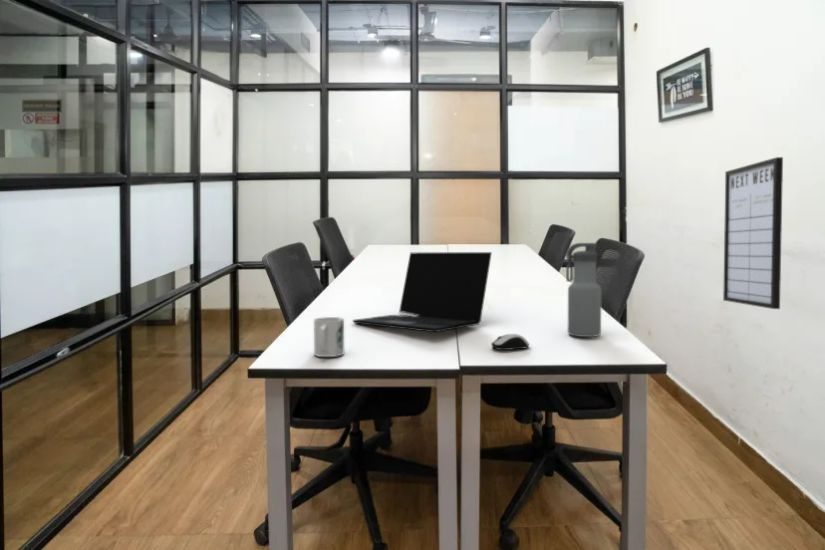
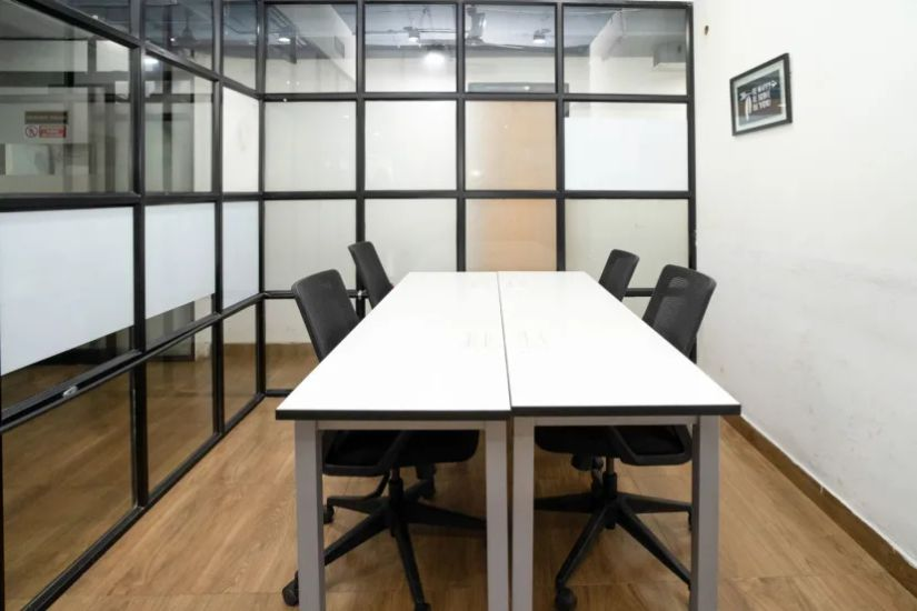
- mug [313,316,345,358]
- writing board [722,156,784,310]
- laptop [352,251,493,333]
- computer mouse [490,333,531,351]
- water bottle [565,242,602,338]
